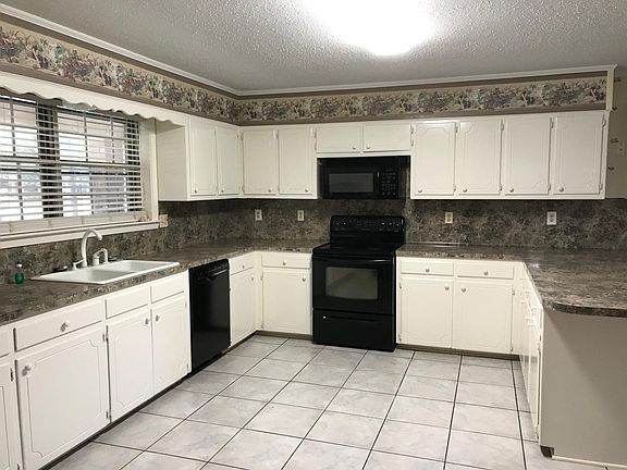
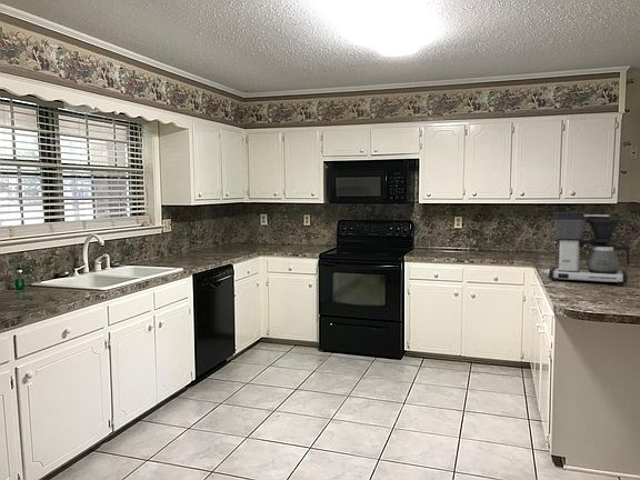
+ coffee maker [548,211,630,287]
